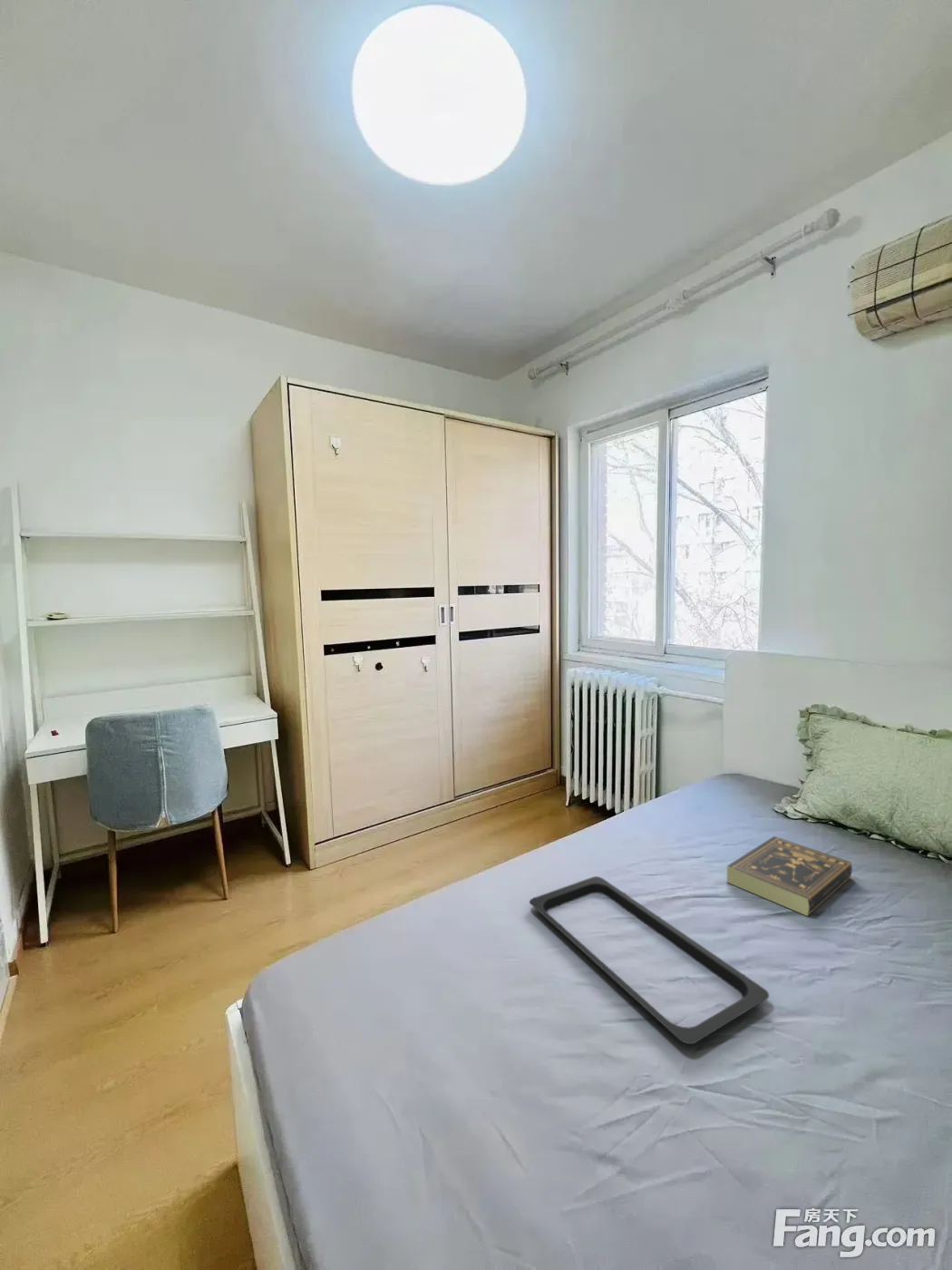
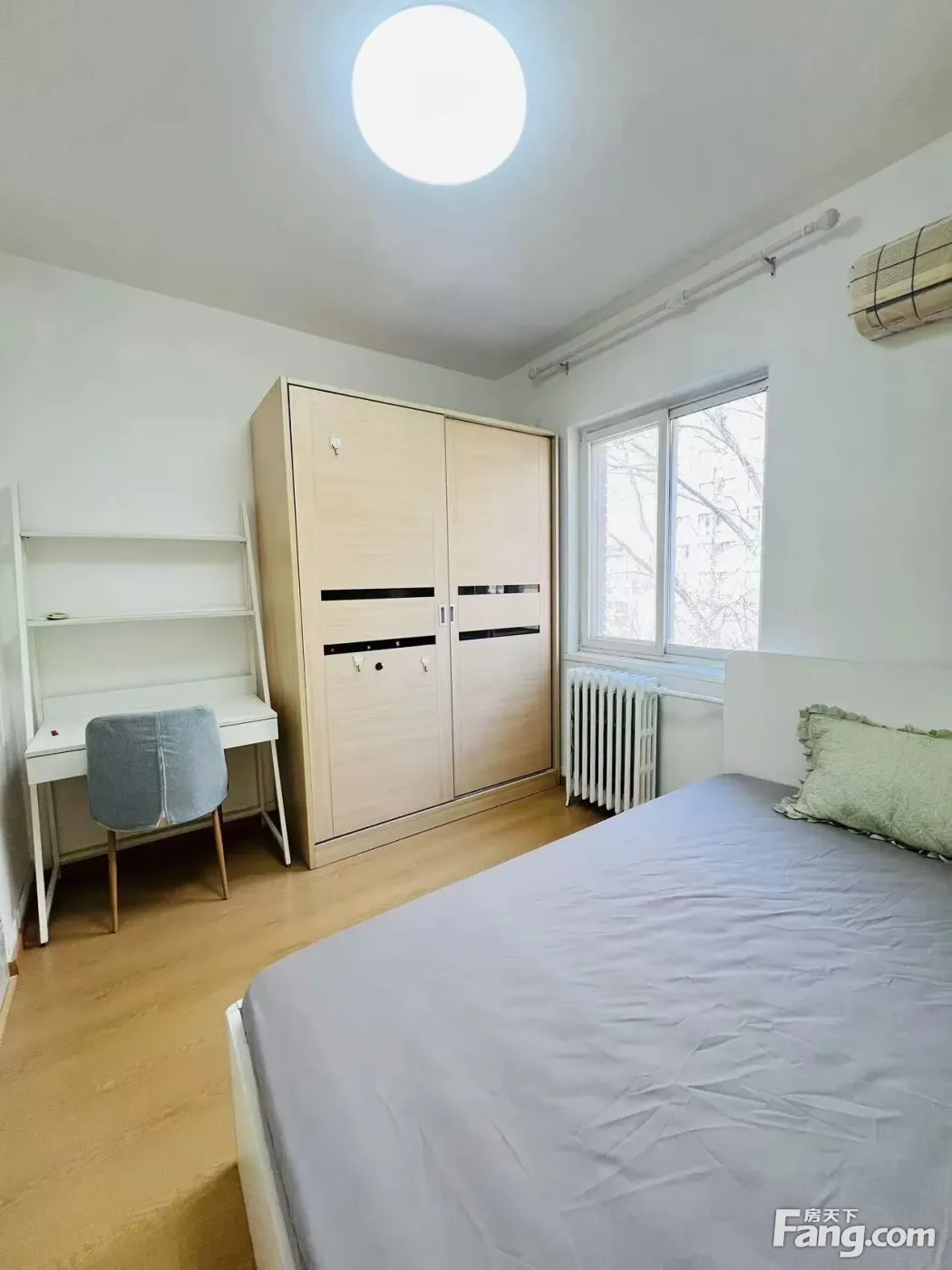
- book [725,835,853,917]
- serving tray [529,875,770,1045]
